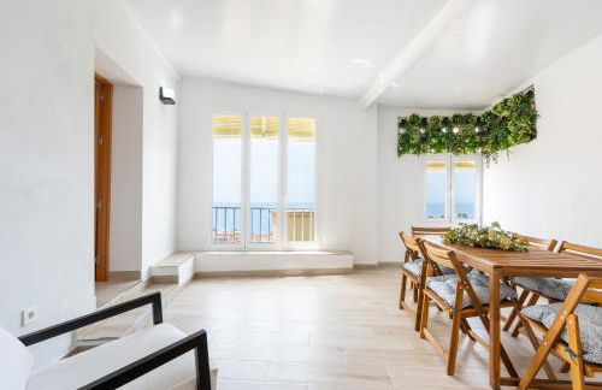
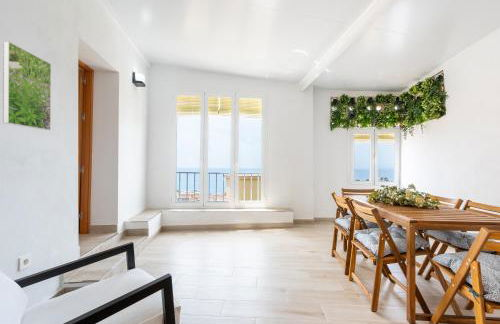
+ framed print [2,40,52,131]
